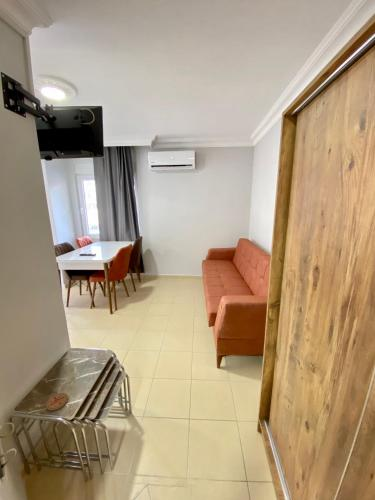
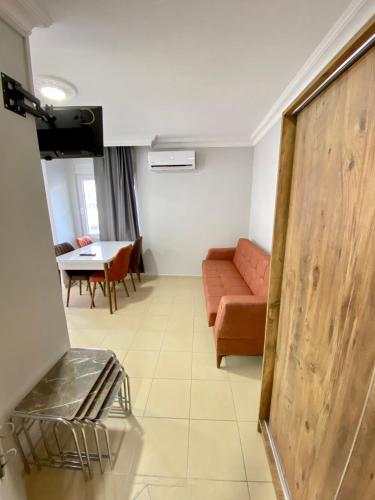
- coaster [45,392,69,412]
